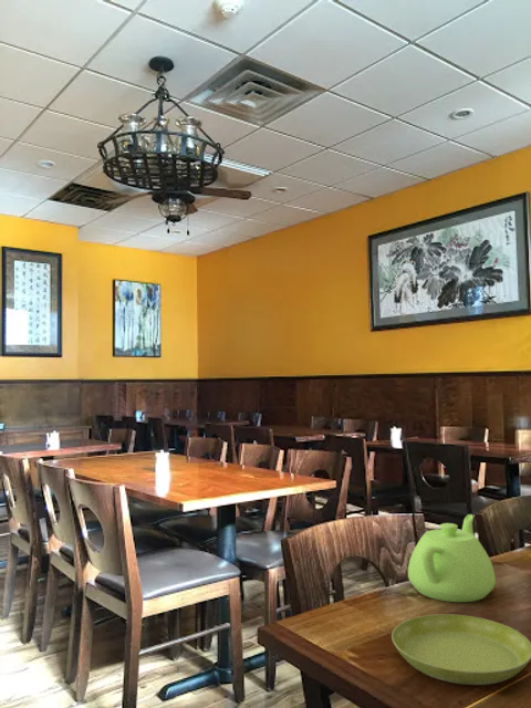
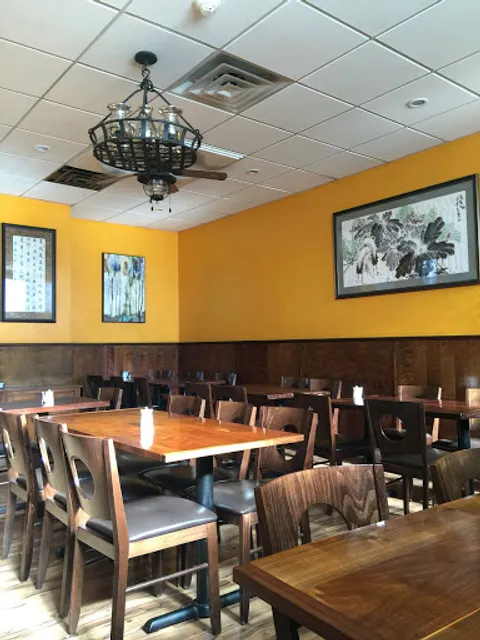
- saucer [391,613,531,686]
- teapot [407,513,497,603]
